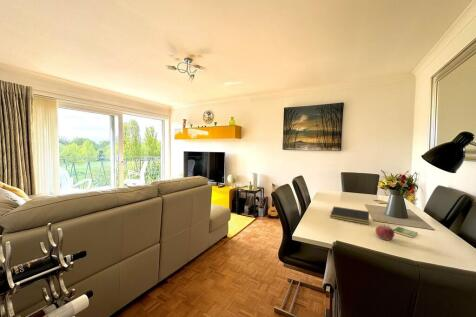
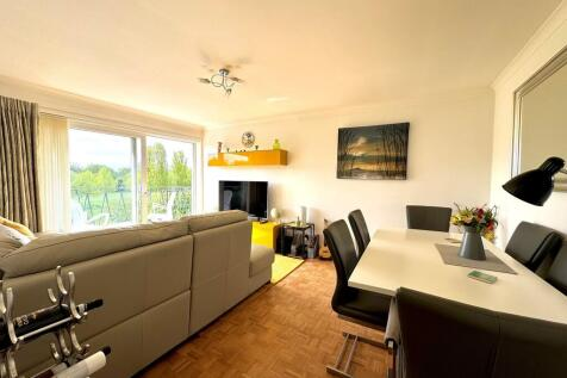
- fruit [375,223,395,241]
- notepad [329,206,370,226]
